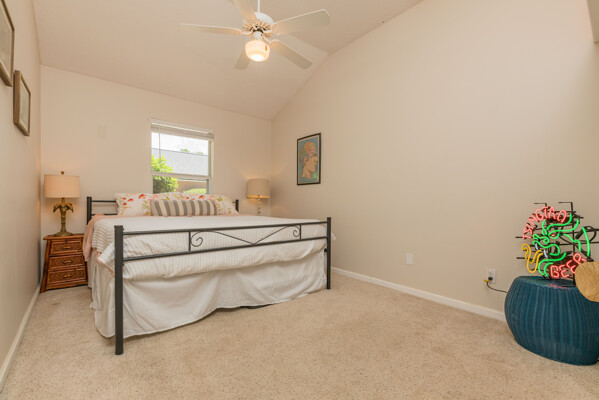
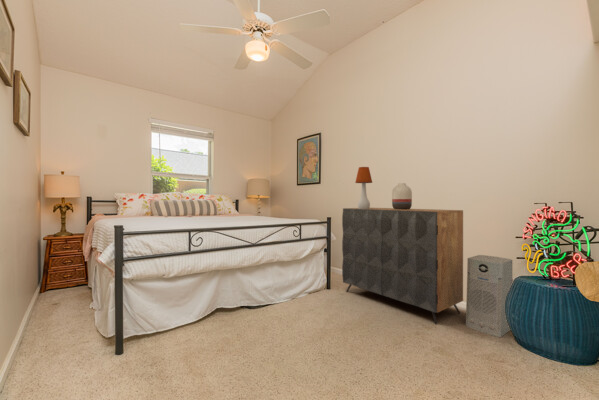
+ air purifier [465,254,514,338]
+ dresser [341,207,464,325]
+ vase [391,182,413,210]
+ table lamp [354,166,373,209]
